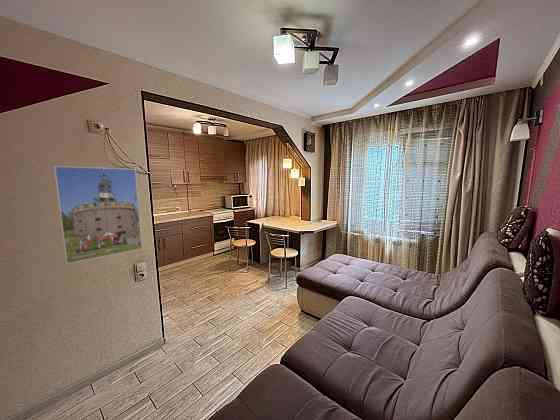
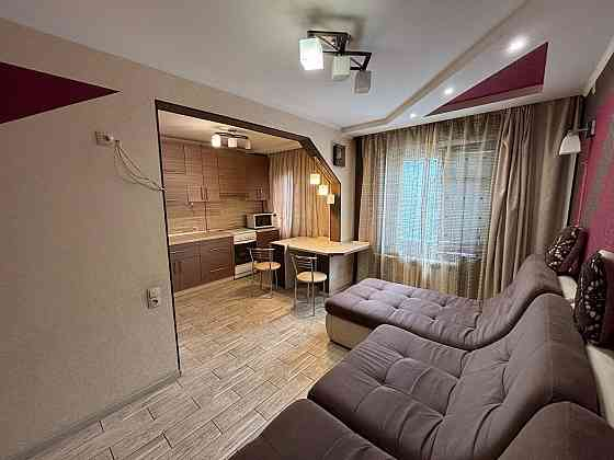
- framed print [53,165,143,265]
